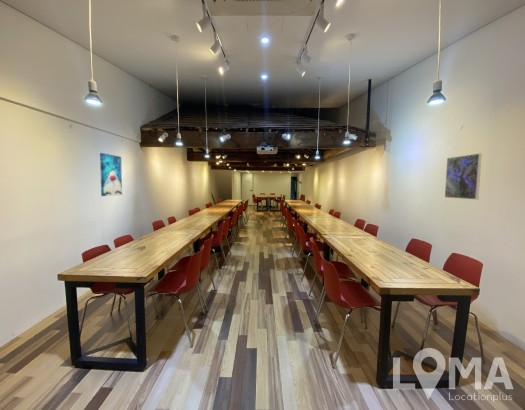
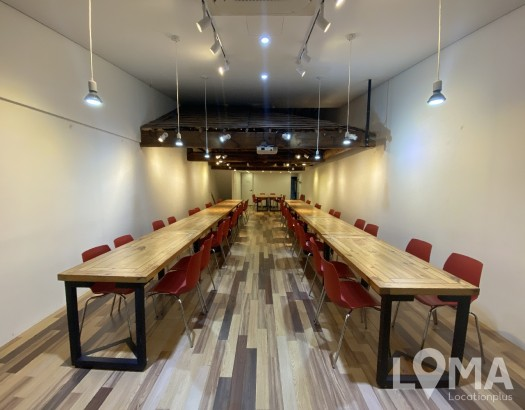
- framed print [444,152,483,200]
- wall art [99,152,123,197]
